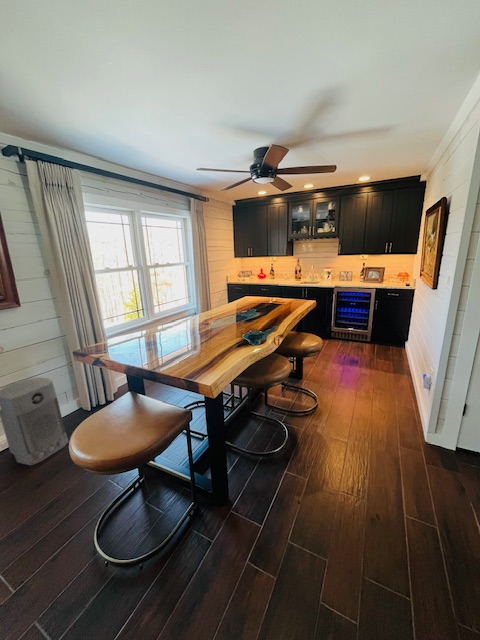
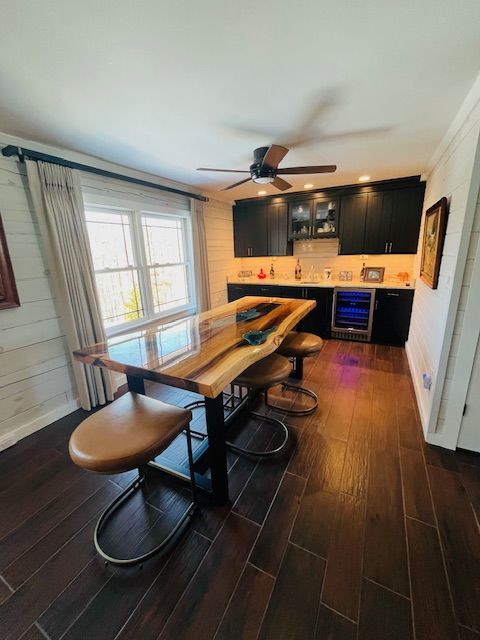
- air purifier [0,377,70,466]
